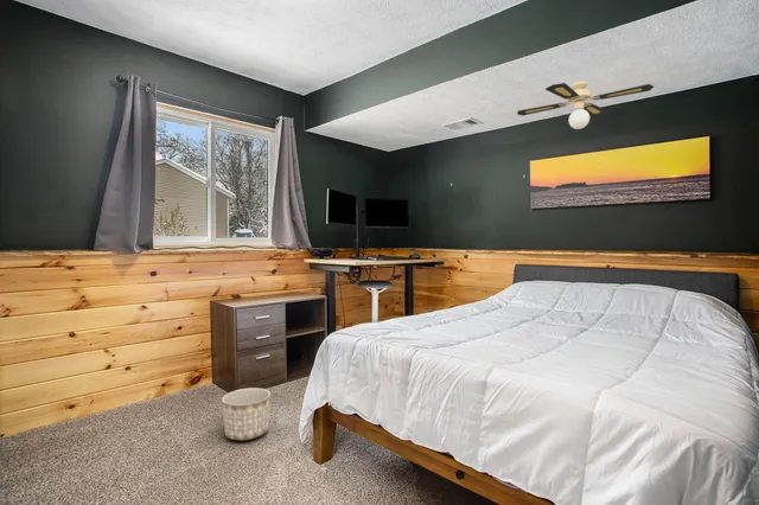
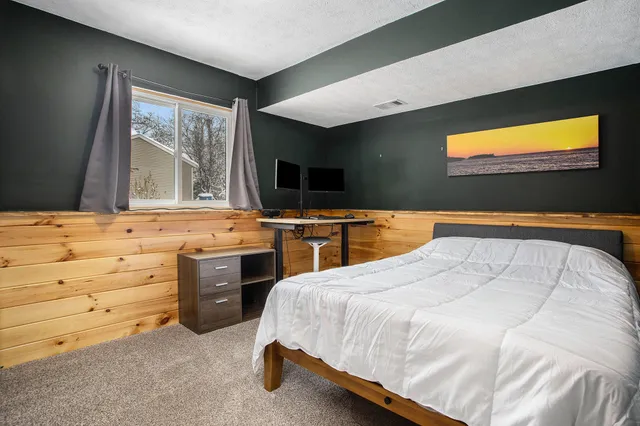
- ceiling fan [516,81,655,130]
- planter [221,386,272,442]
